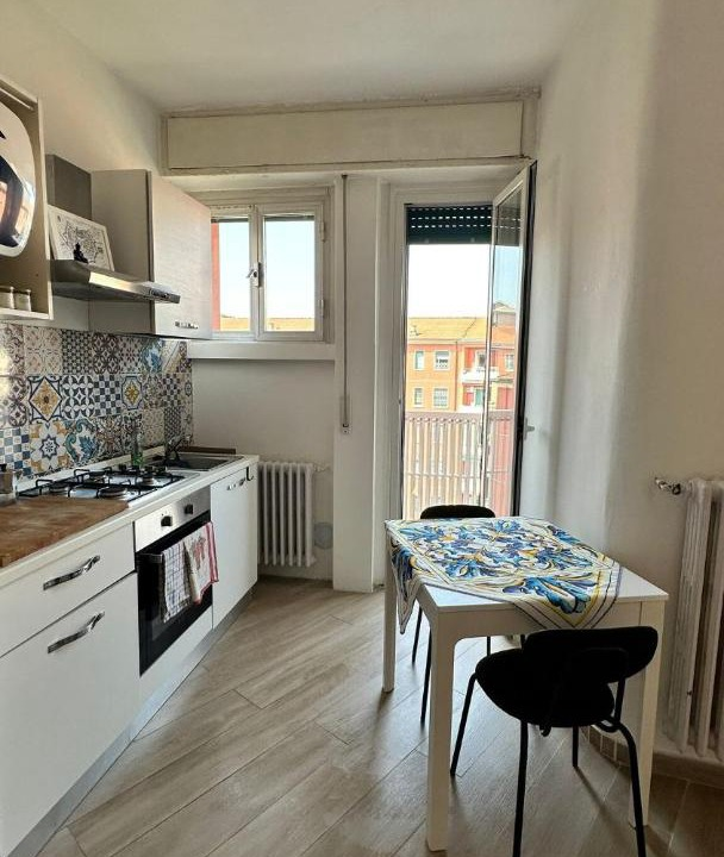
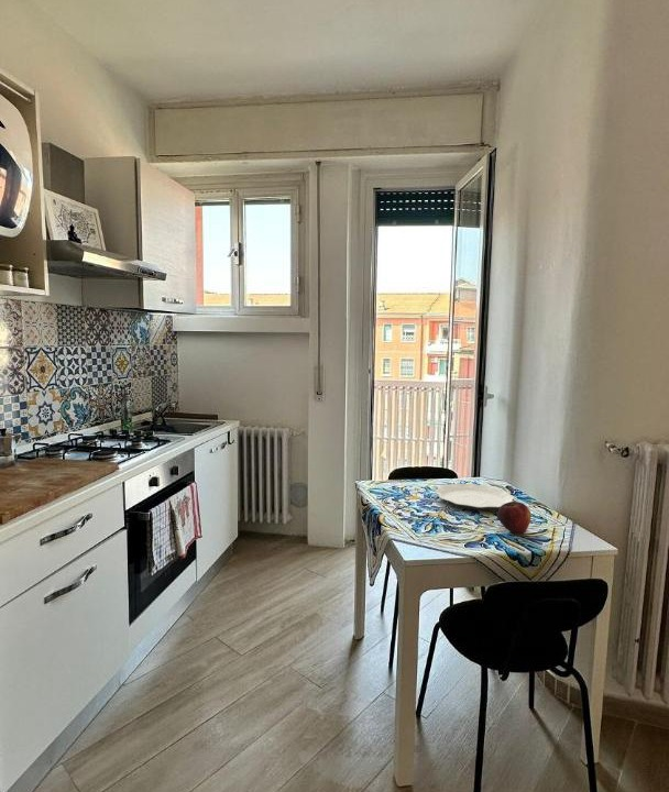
+ plate [435,483,515,512]
+ fruit [496,501,533,535]
